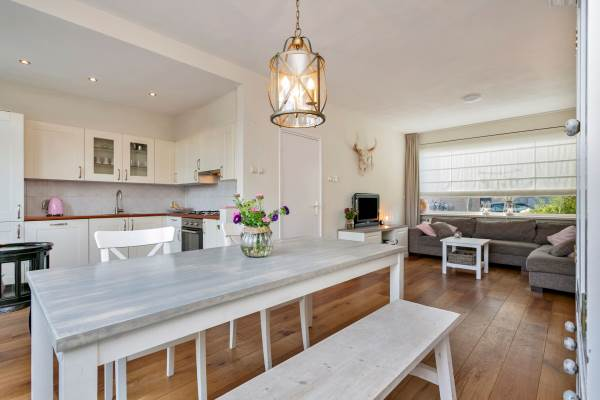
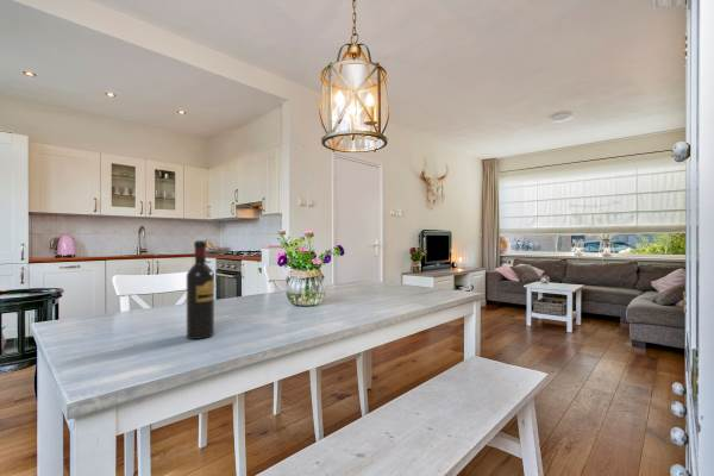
+ wine bottle [186,239,215,340]
